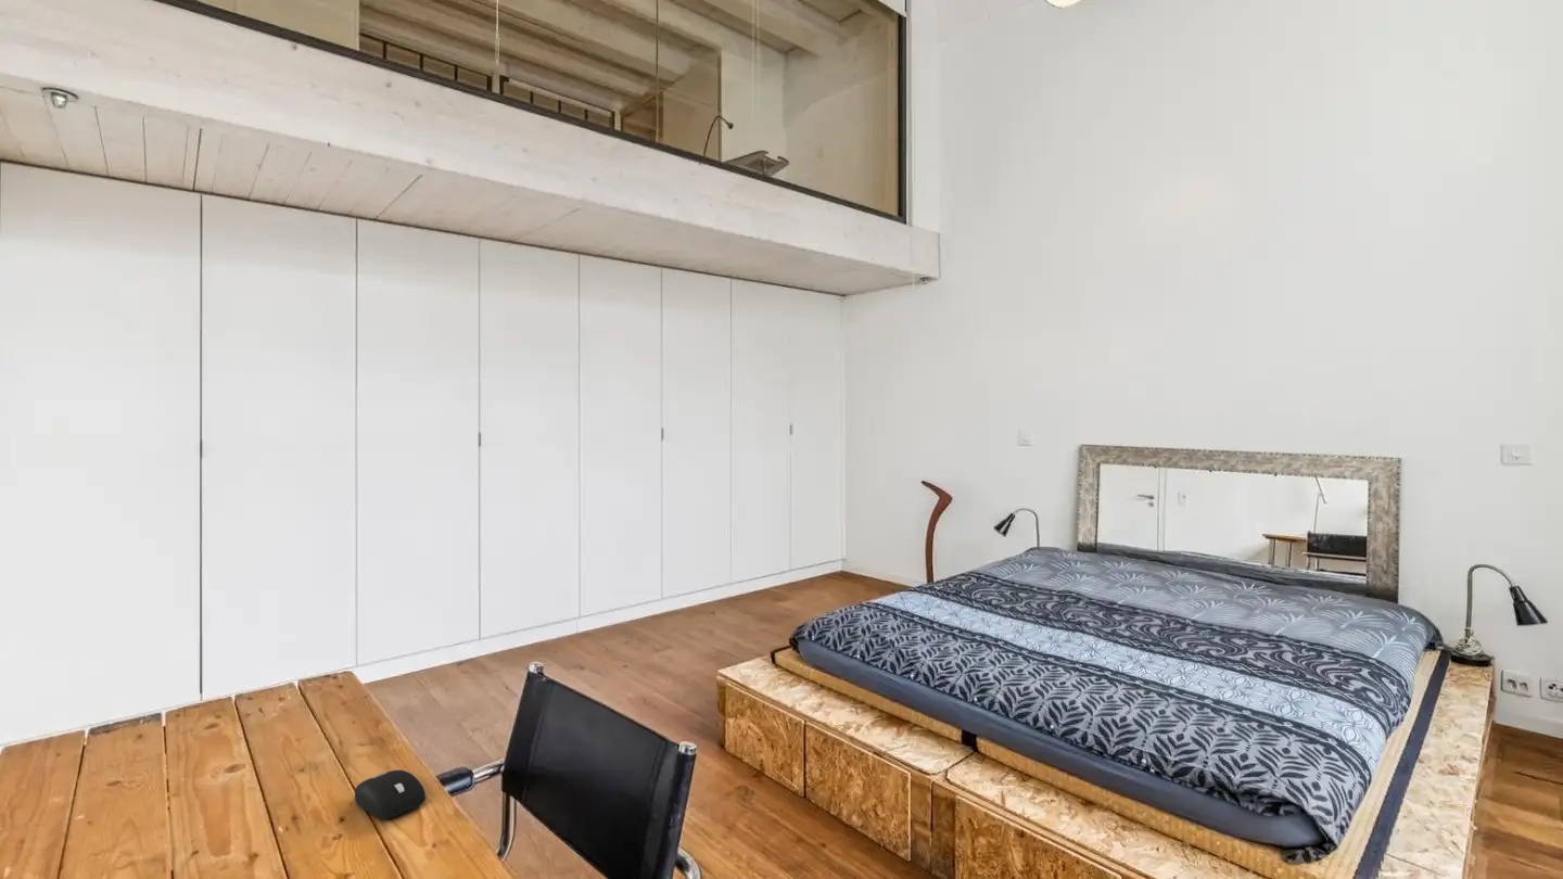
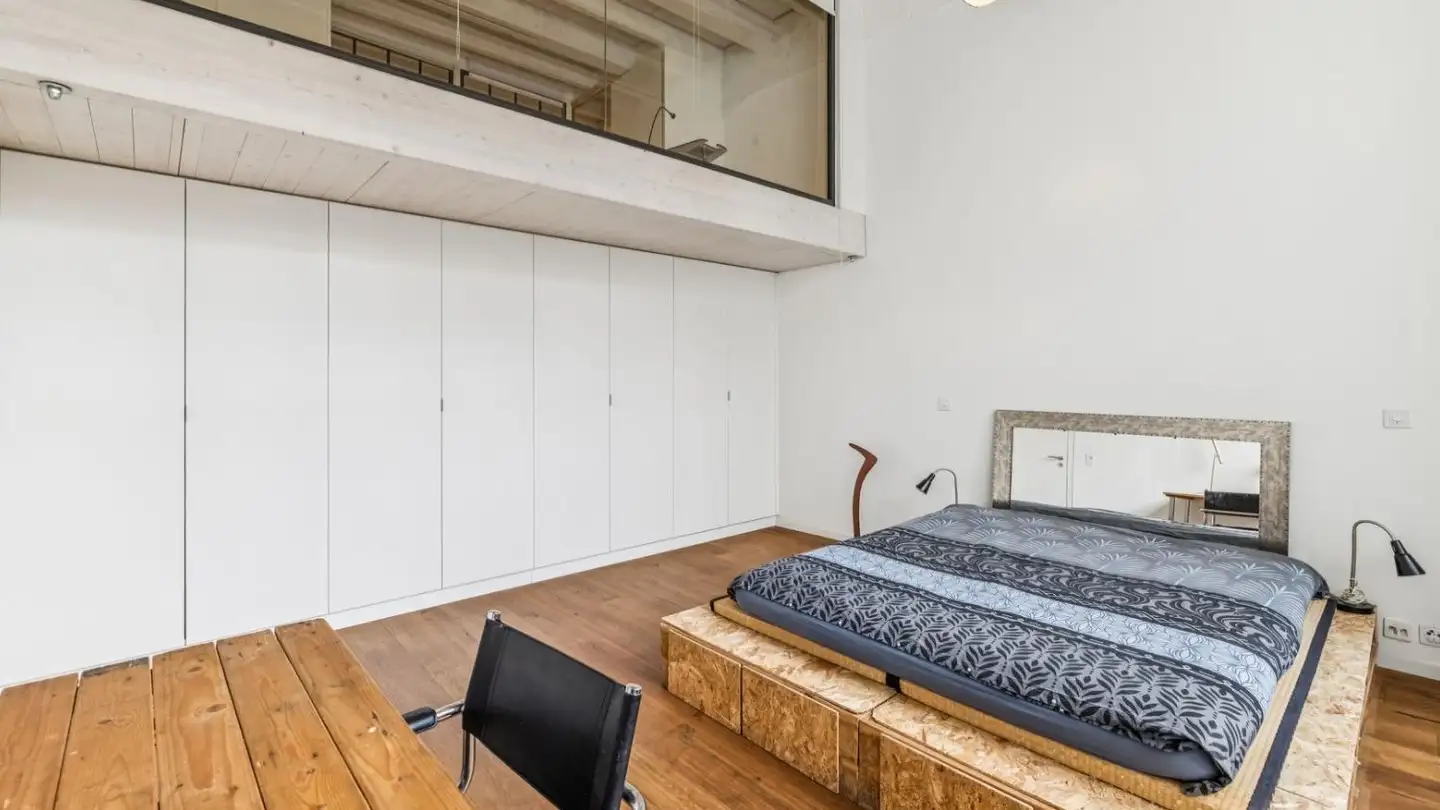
- computer mouse [354,769,427,820]
